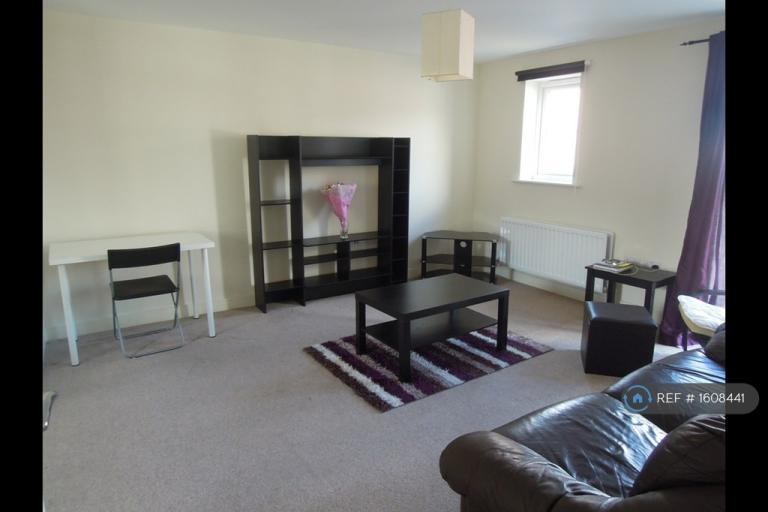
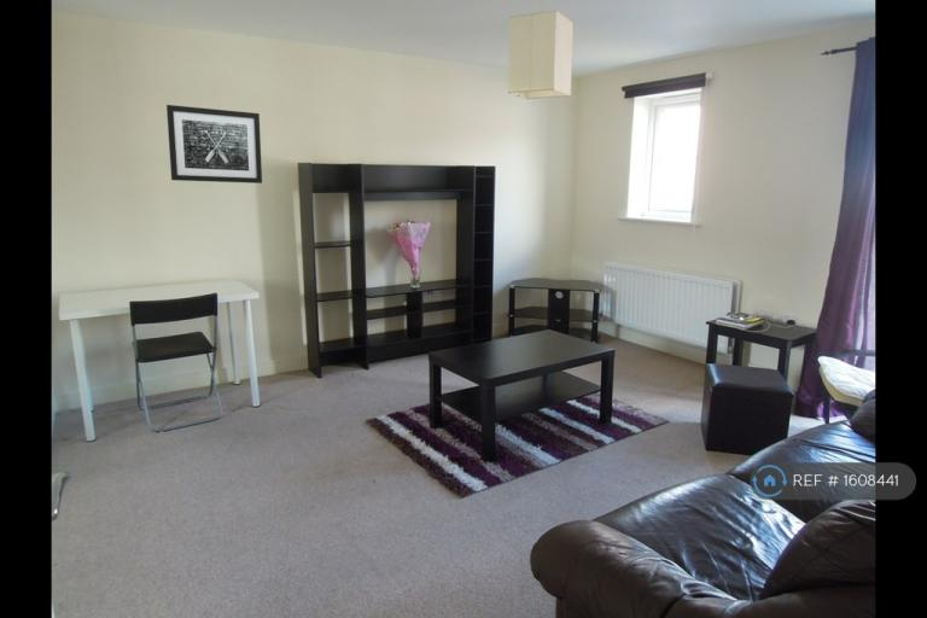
+ wall art [165,104,263,185]
